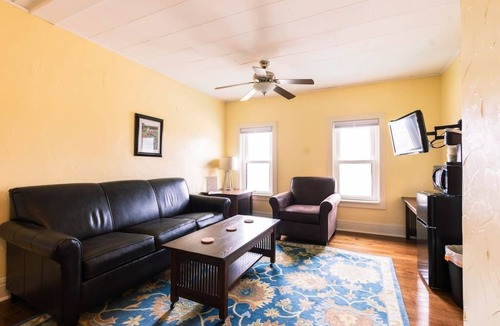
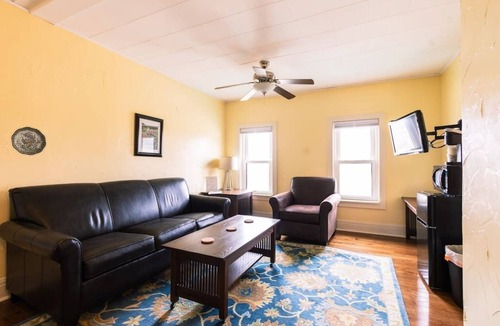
+ decorative plate [10,126,47,156]
